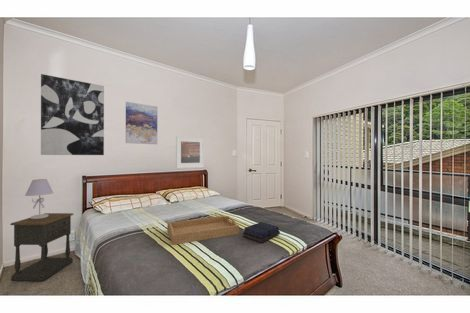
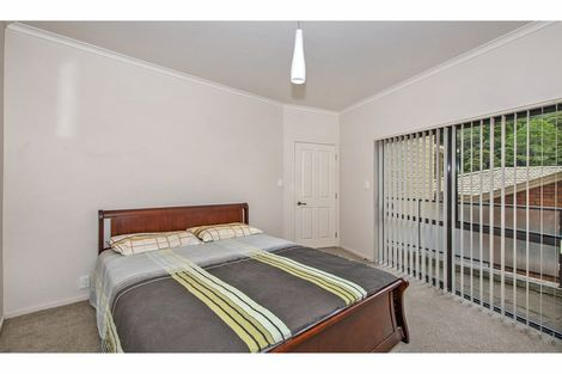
- serving tray [166,215,240,246]
- wall art [125,101,158,145]
- nightstand [9,212,74,282]
- wall art [40,73,105,156]
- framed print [175,135,205,169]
- book [242,221,281,244]
- table lamp [24,178,54,219]
